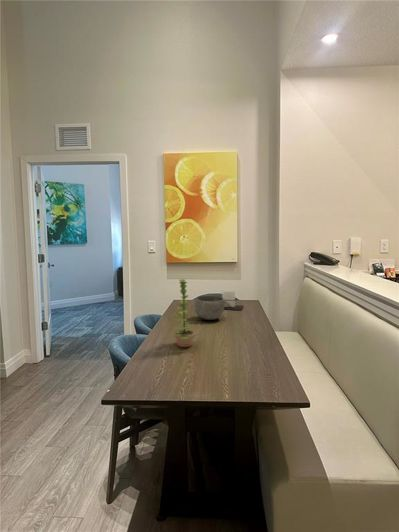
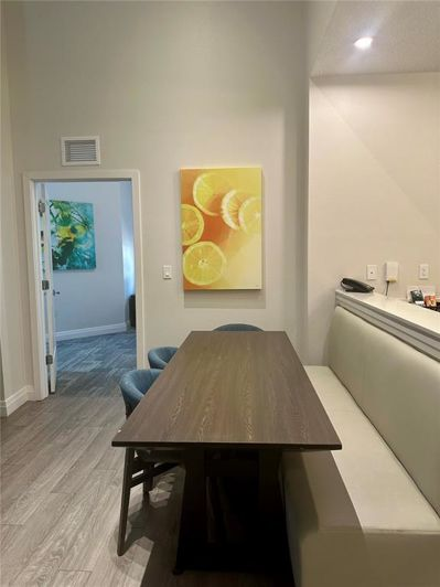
- bowl [193,295,225,321]
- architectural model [221,290,244,311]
- plant [172,278,196,348]
